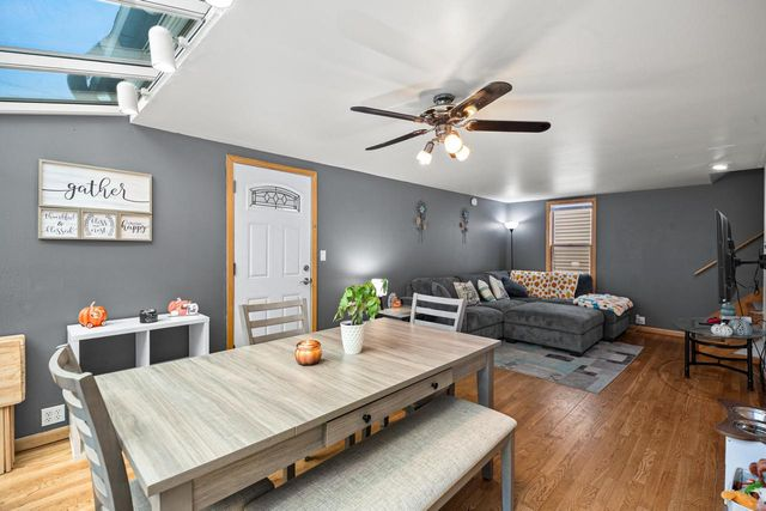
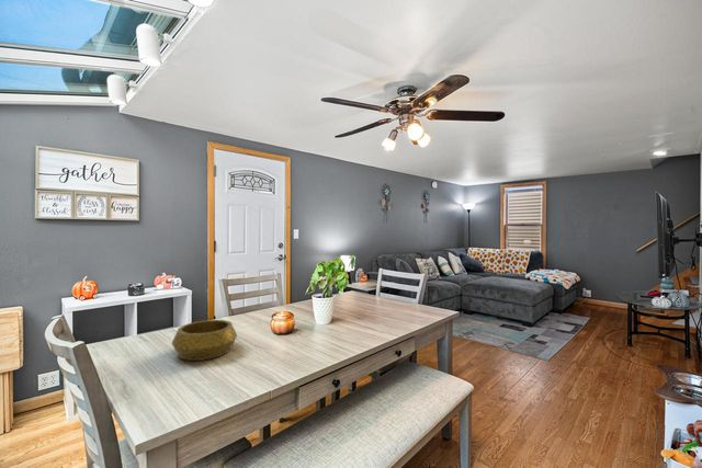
+ decorative bowl [171,319,238,362]
